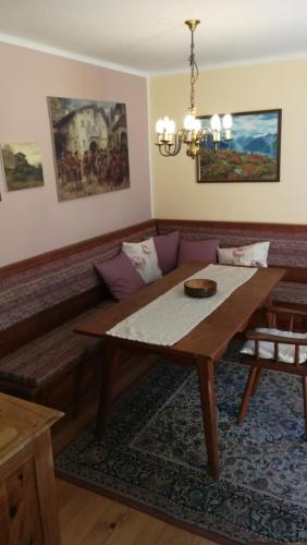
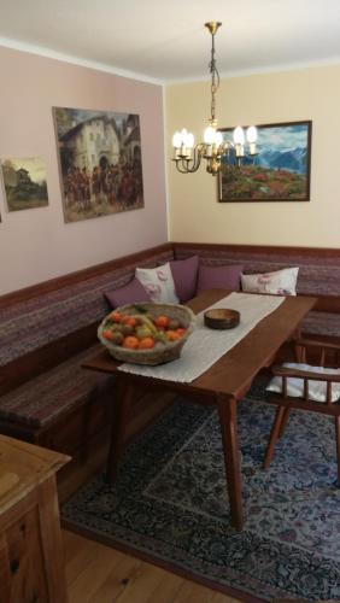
+ fruit basket [96,302,198,367]
